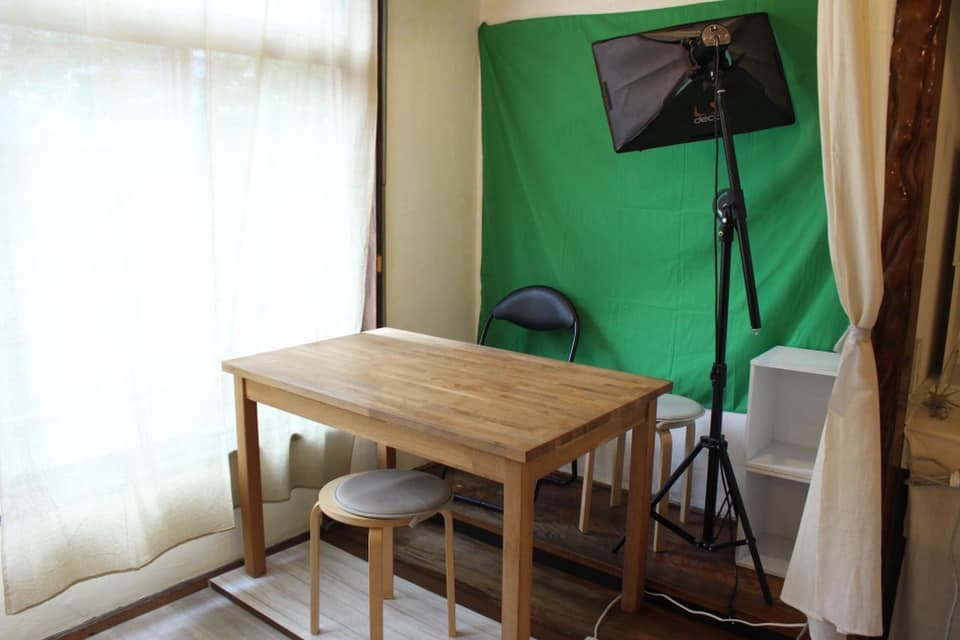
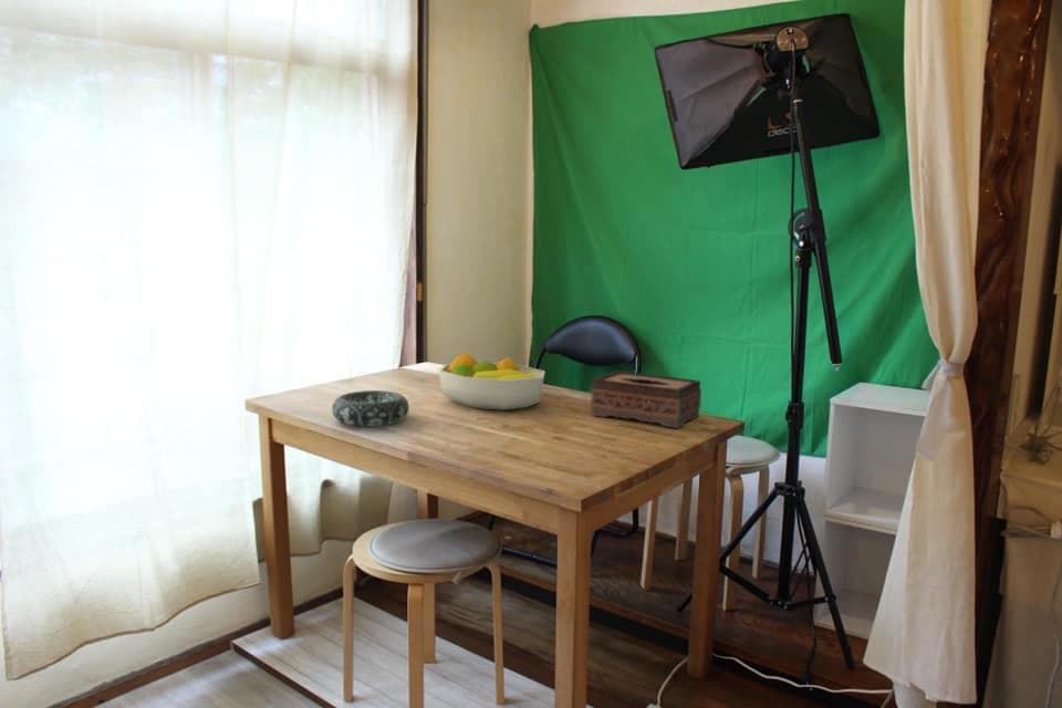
+ fruit bowl [437,351,546,412]
+ decorative bowl [331,389,410,427]
+ tissue box [590,369,702,429]
